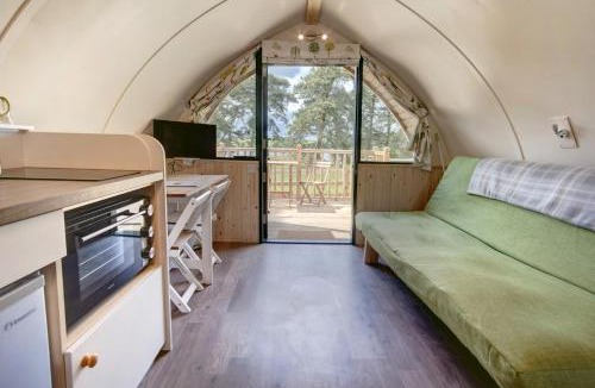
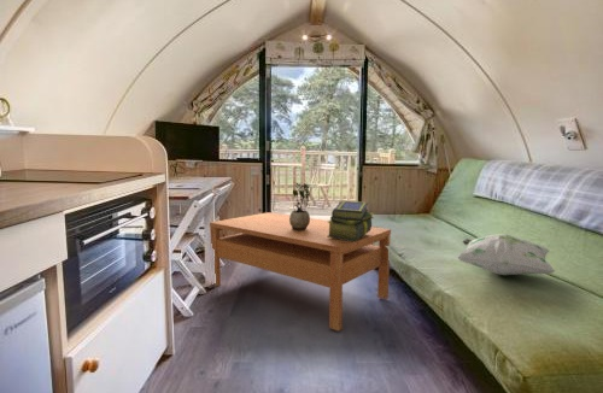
+ potted plant [289,178,312,230]
+ coffee table [209,211,392,333]
+ decorative pillow [456,233,556,276]
+ stack of books [327,199,375,242]
